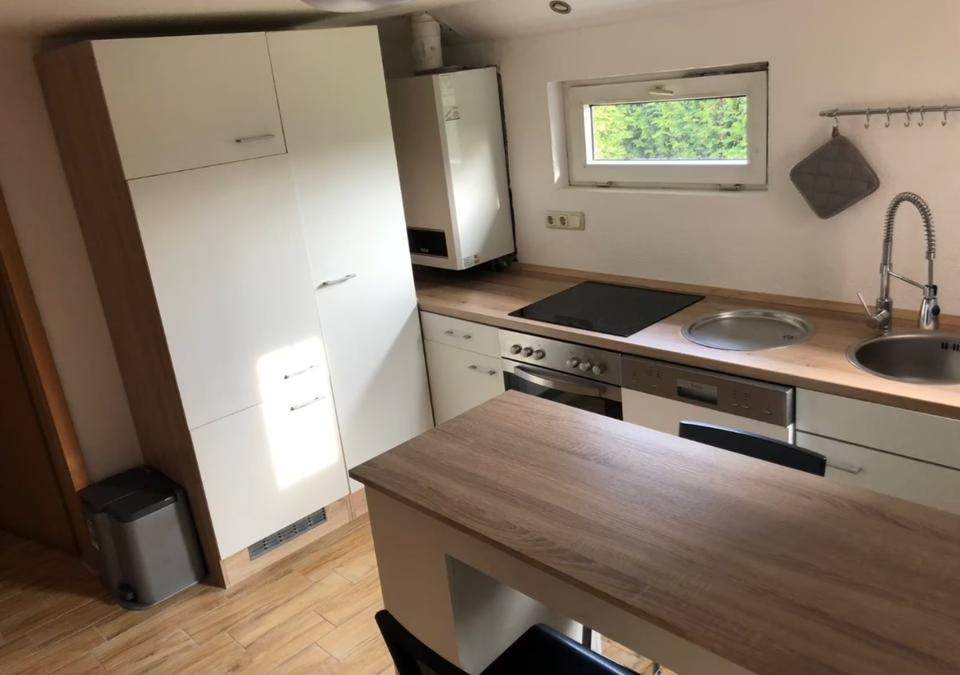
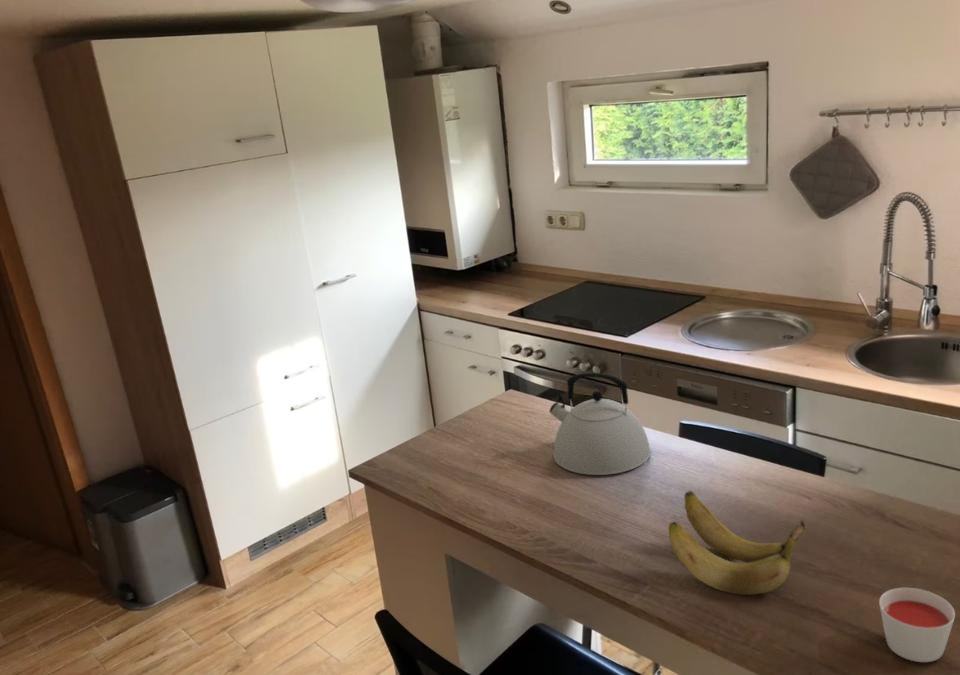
+ banana [668,490,806,596]
+ kettle [548,372,652,476]
+ candle [878,587,956,663]
